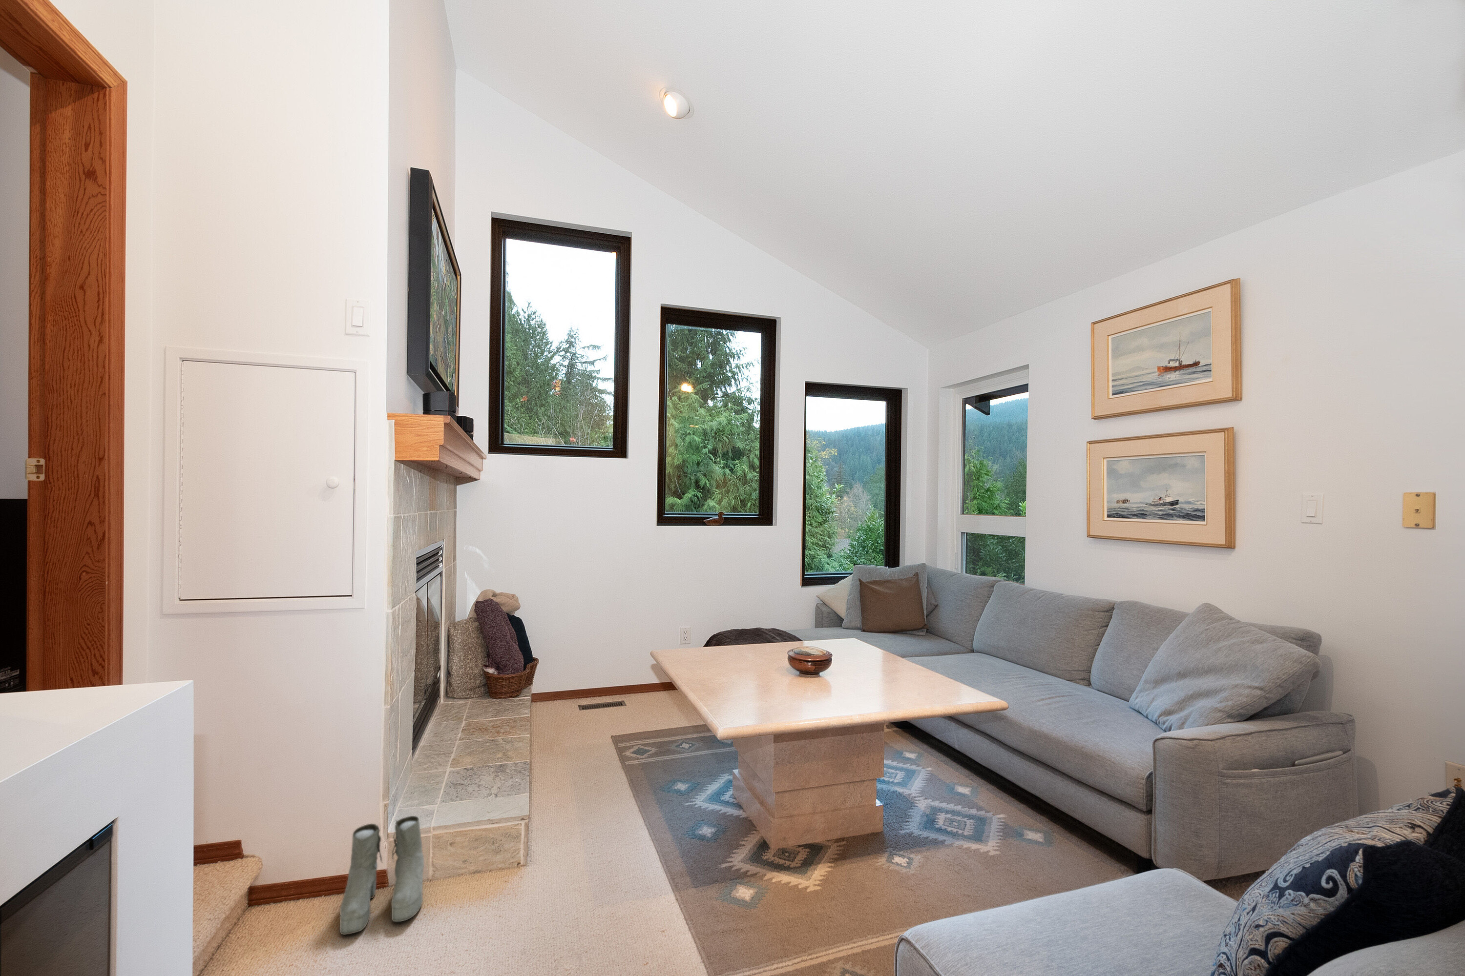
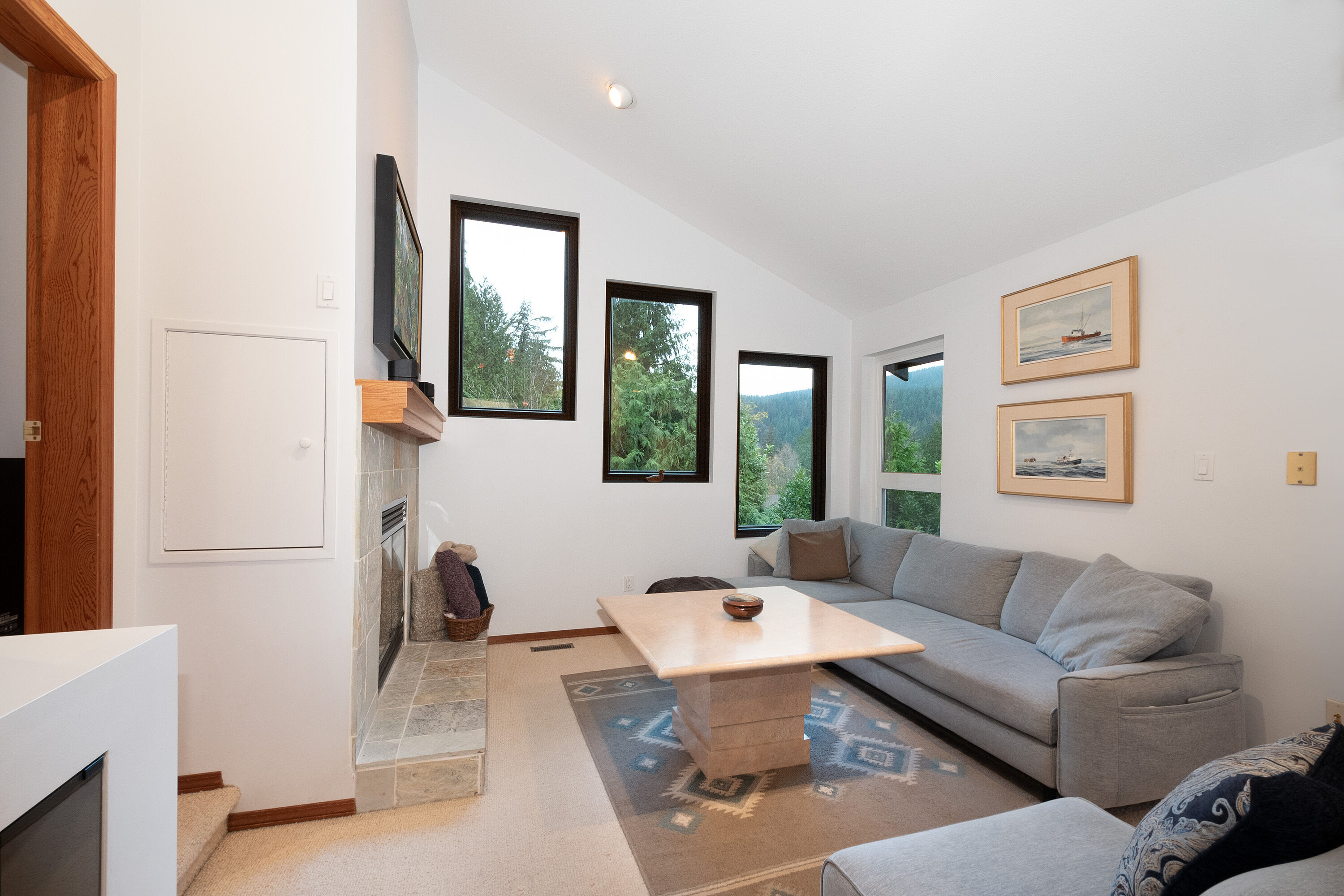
- boots [339,816,424,936]
